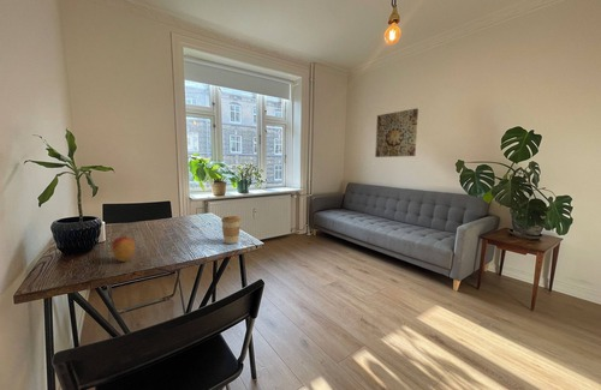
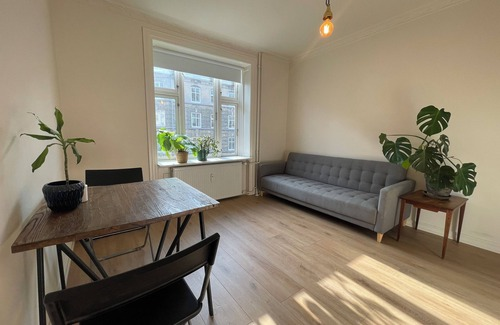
- coffee cup [220,215,242,245]
- wall art [374,107,419,158]
- fruit [111,235,136,263]
